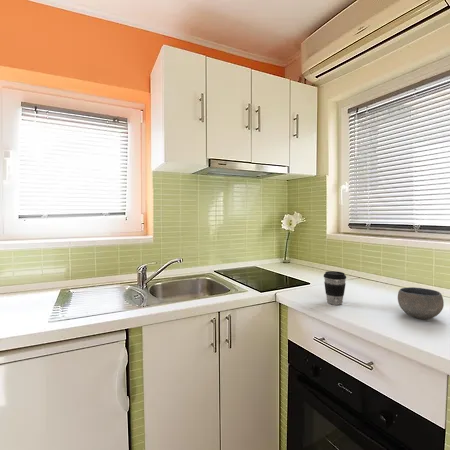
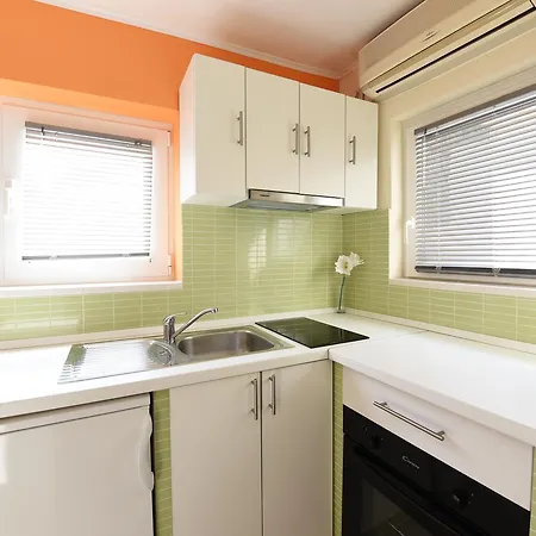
- coffee cup [323,270,347,306]
- bowl [397,286,445,320]
